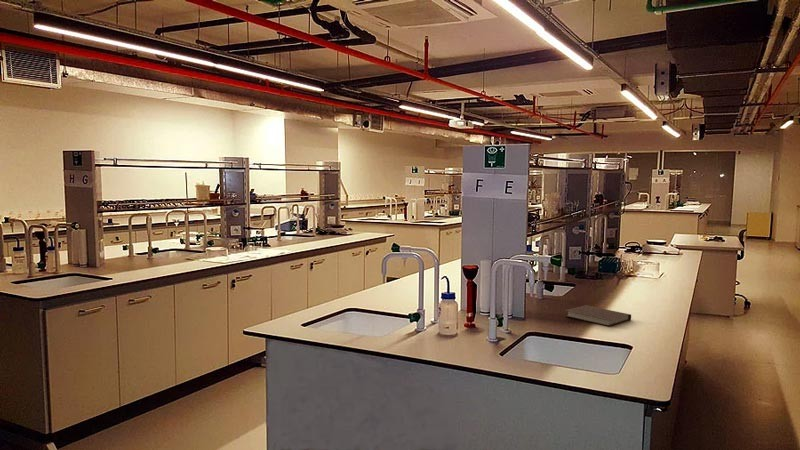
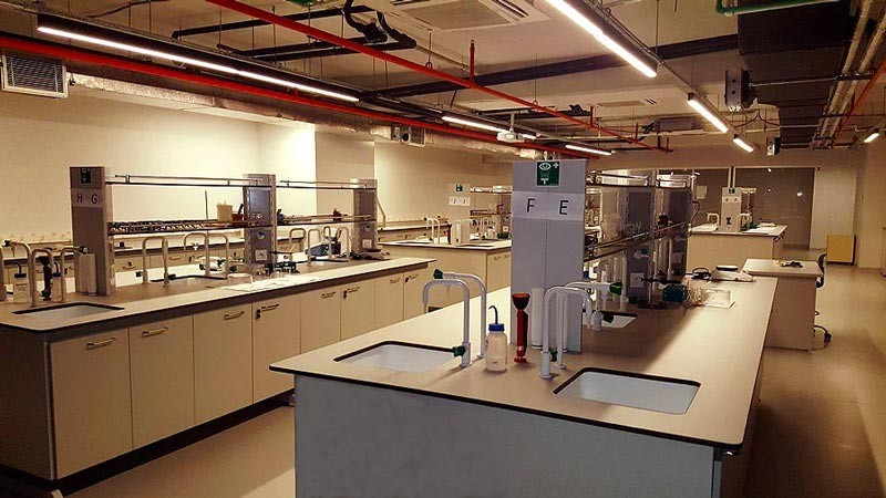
- notebook [564,304,632,327]
